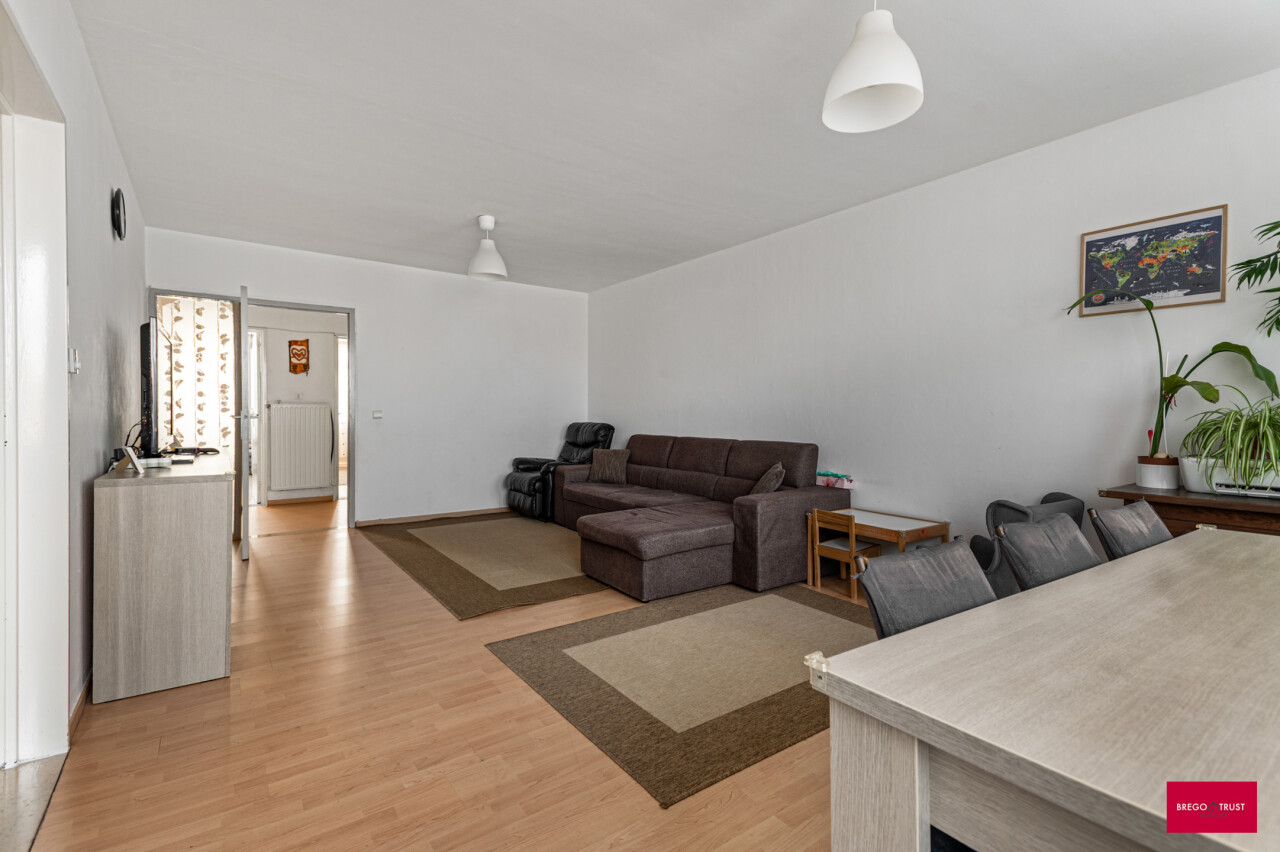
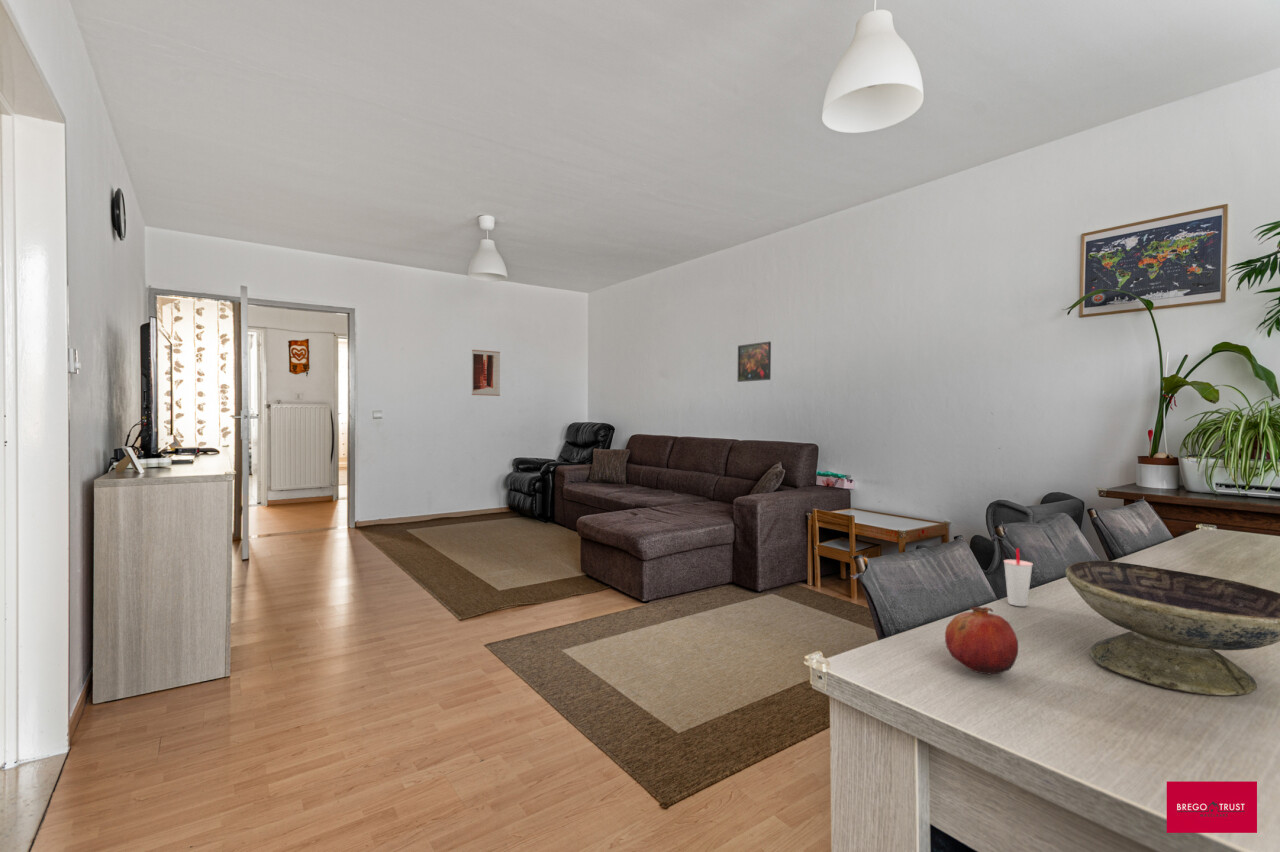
+ decorative bowl [1065,560,1280,697]
+ cup [1003,547,1034,607]
+ fruit [944,606,1019,675]
+ wall art [471,349,501,397]
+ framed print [737,340,772,383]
